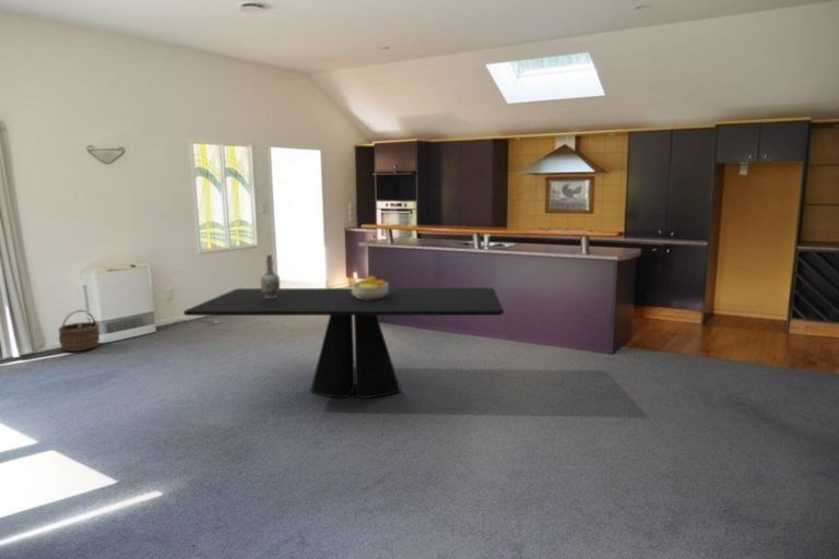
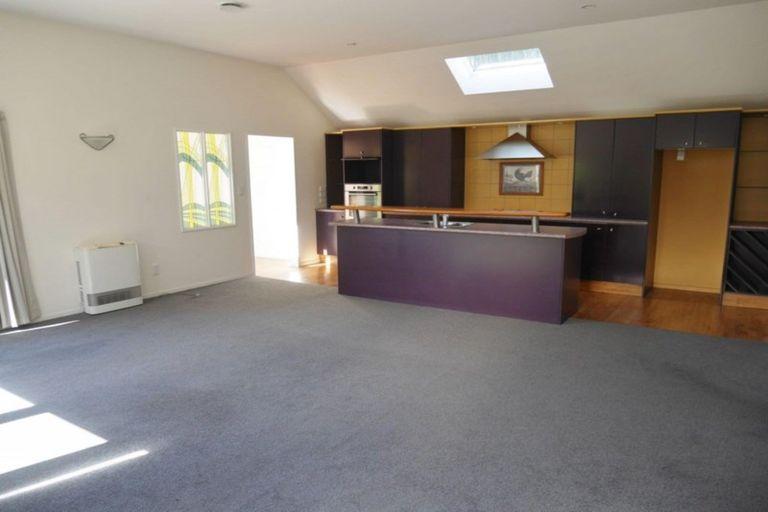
- wicker basket [57,309,101,353]
- vase [259,253,281,298]
- dining table [182,286,505,400]
- fruit bowl [350,275,390,300]
